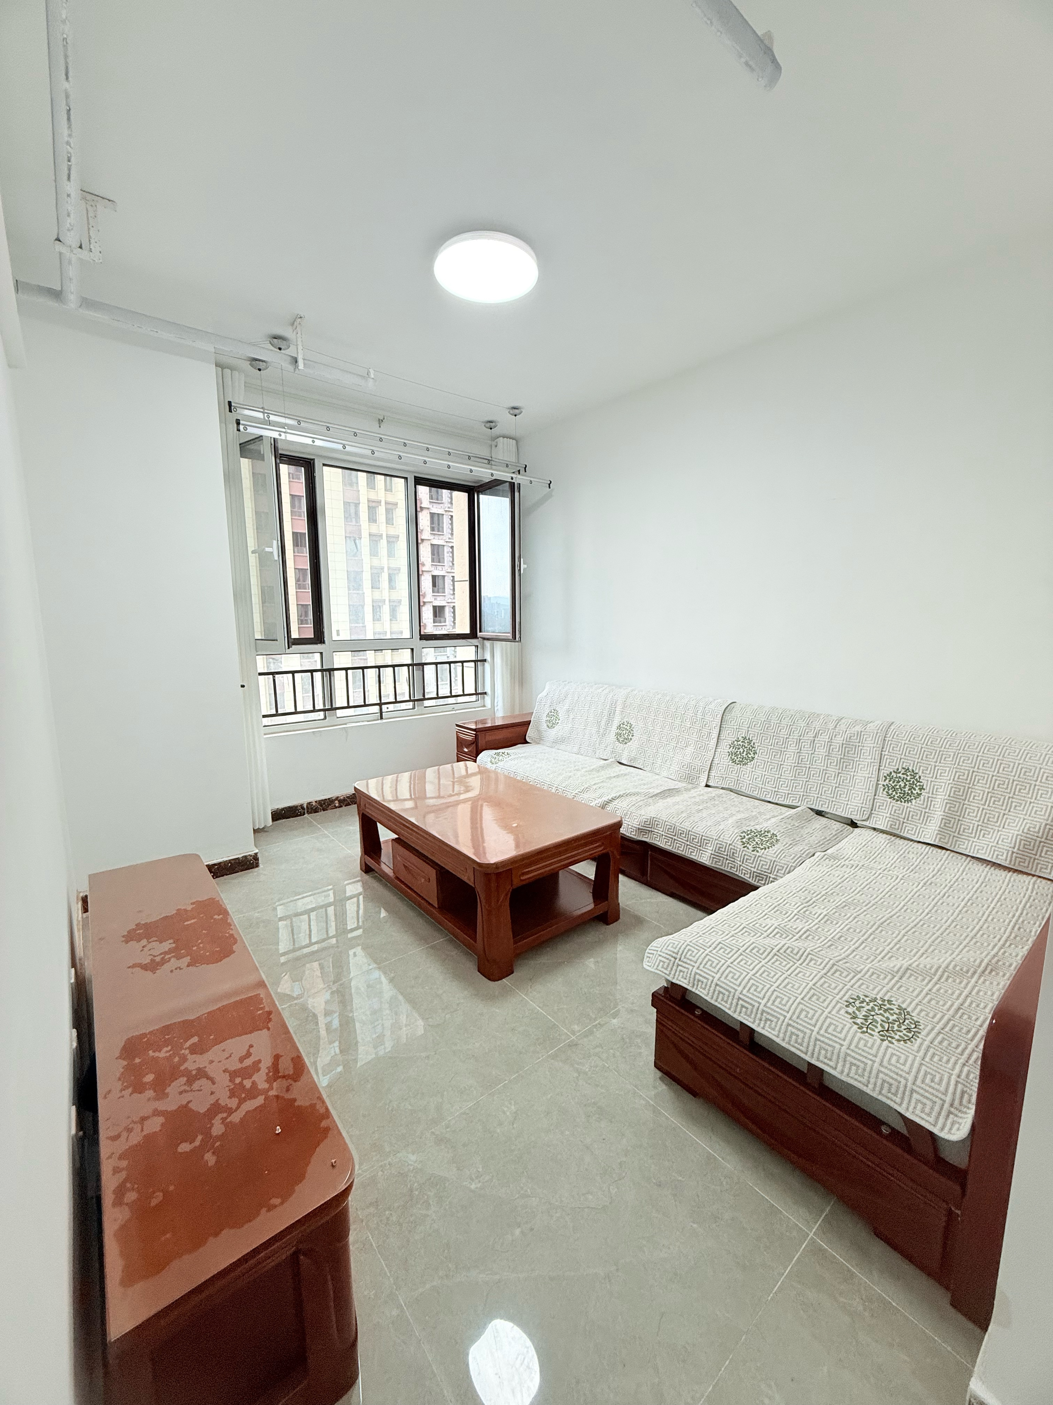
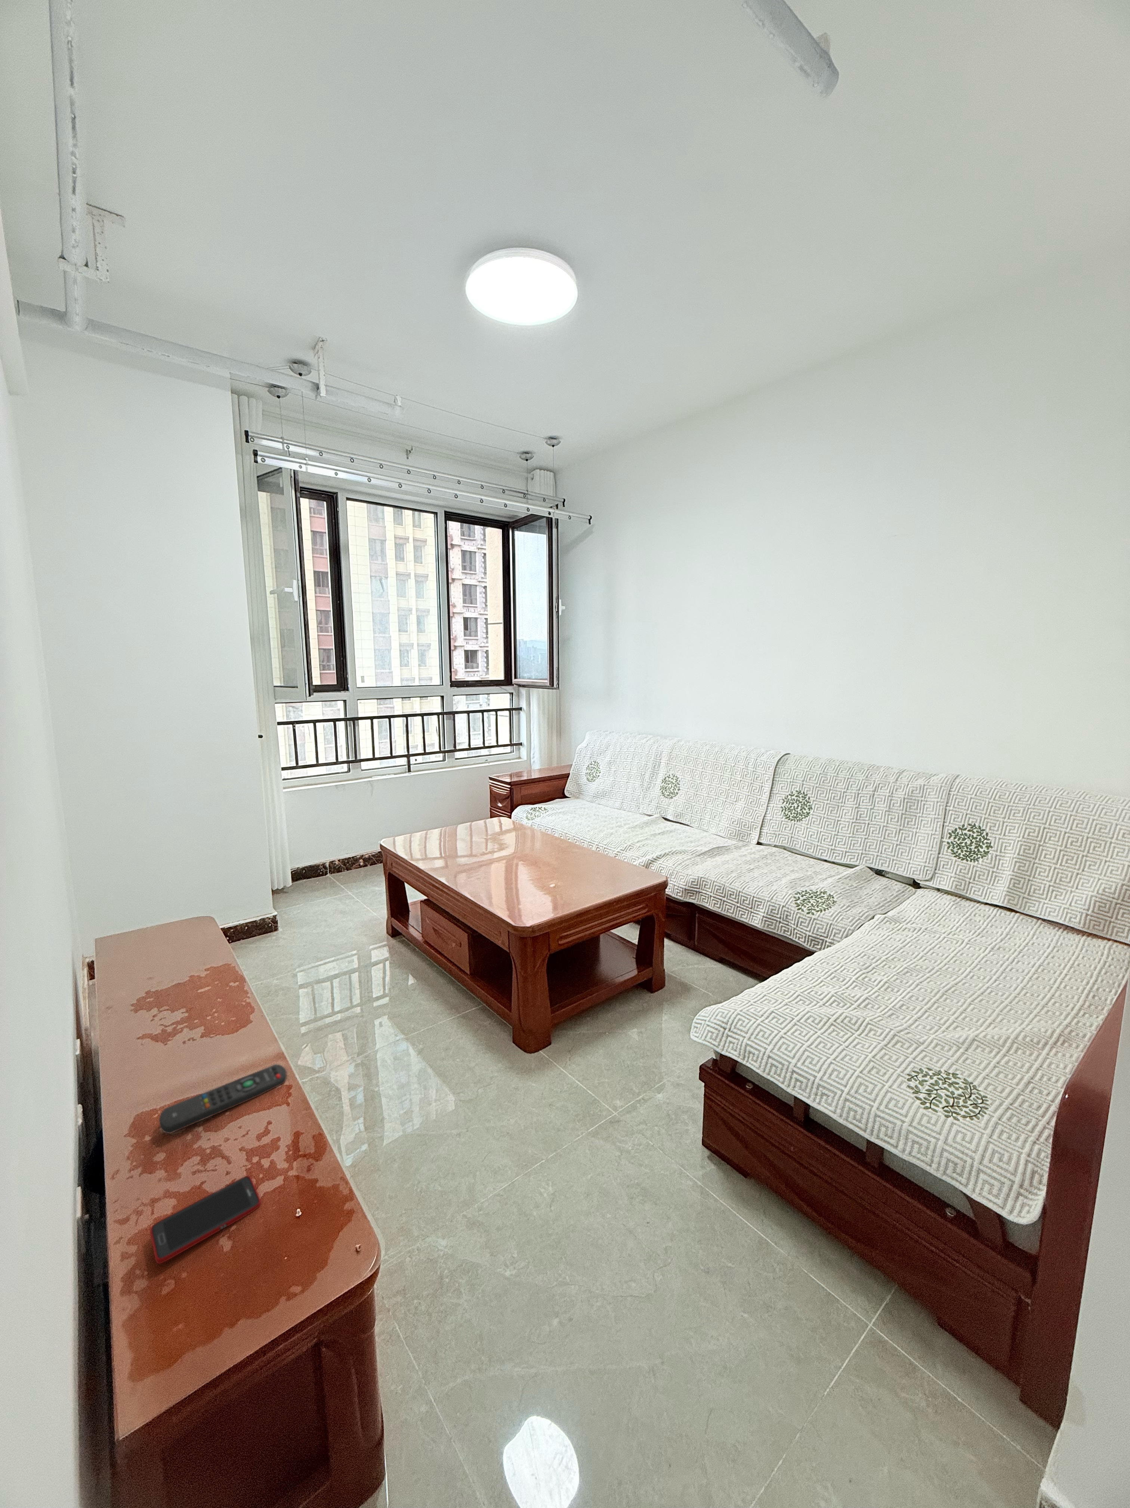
+ cell phone [150,1176,261,1265]
+ remote control [159,1064,287,1134]
